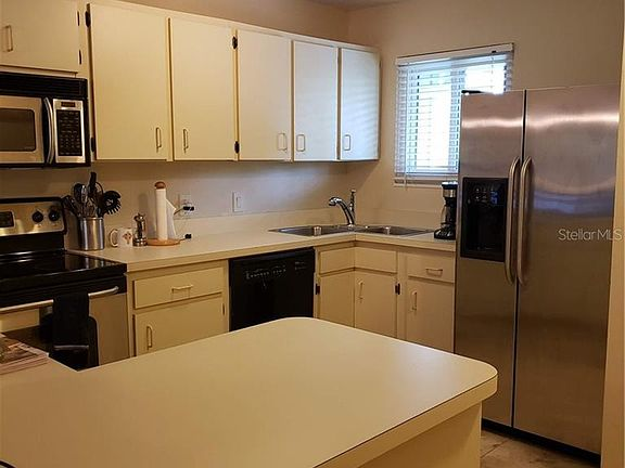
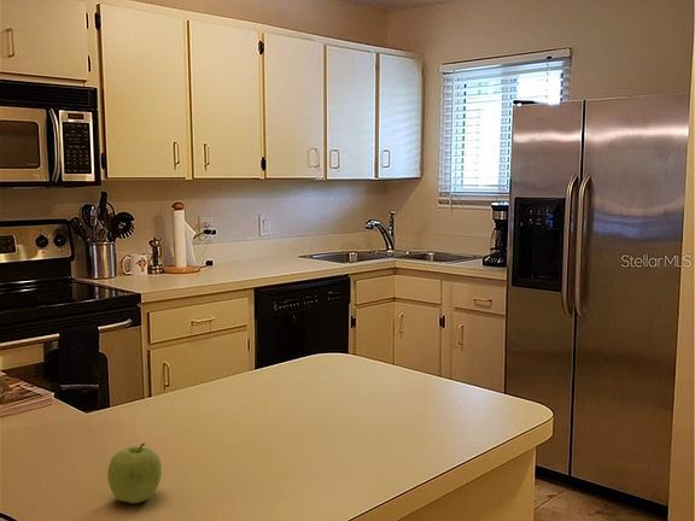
+ fruit [106,441,163,504]
